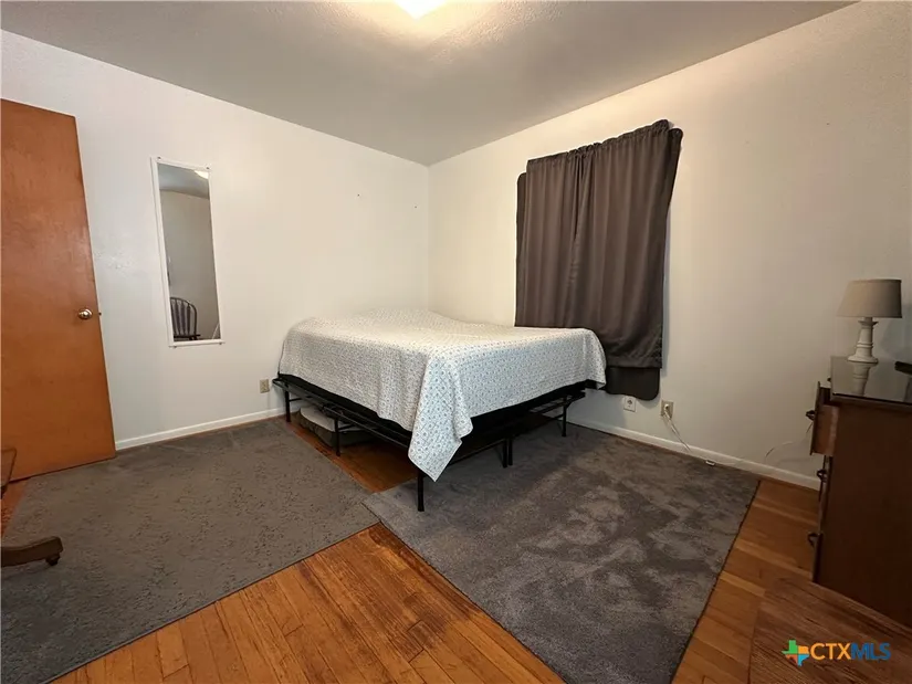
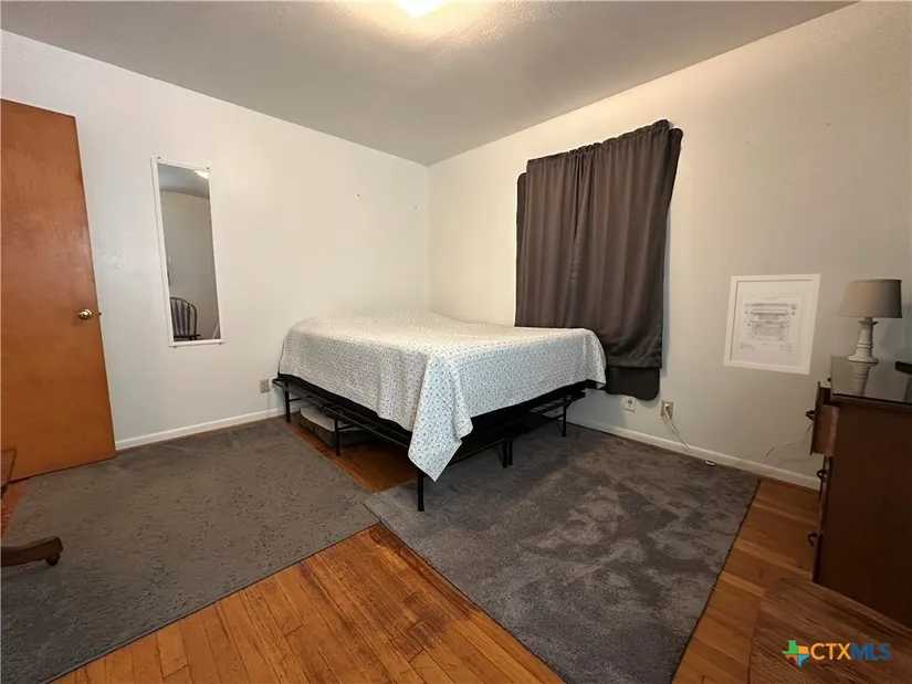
+ wall art [722,273,822,376]
